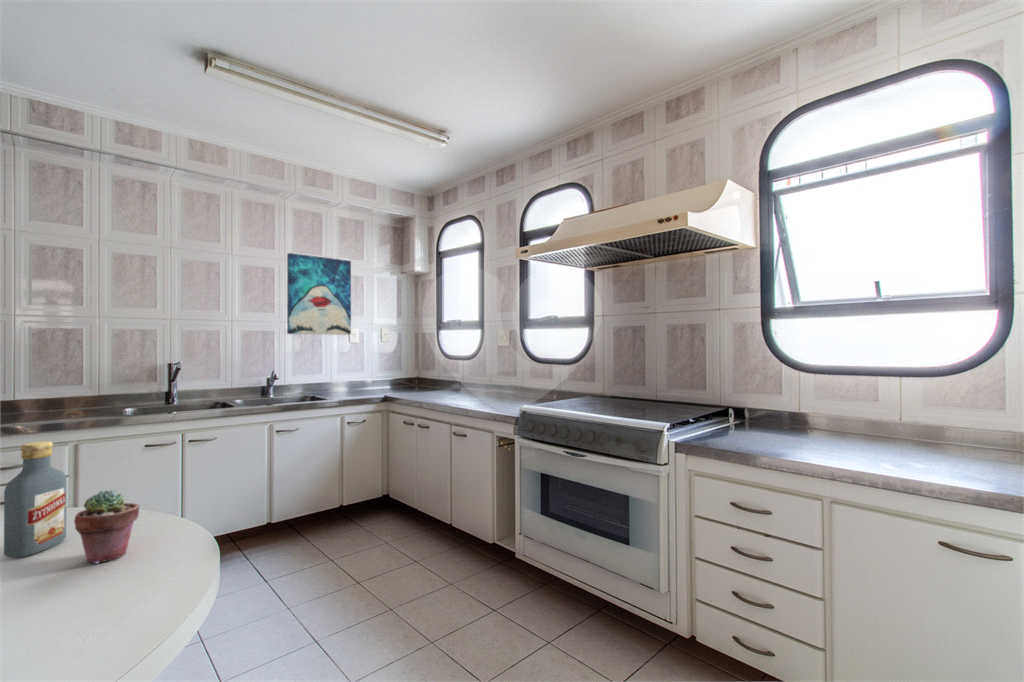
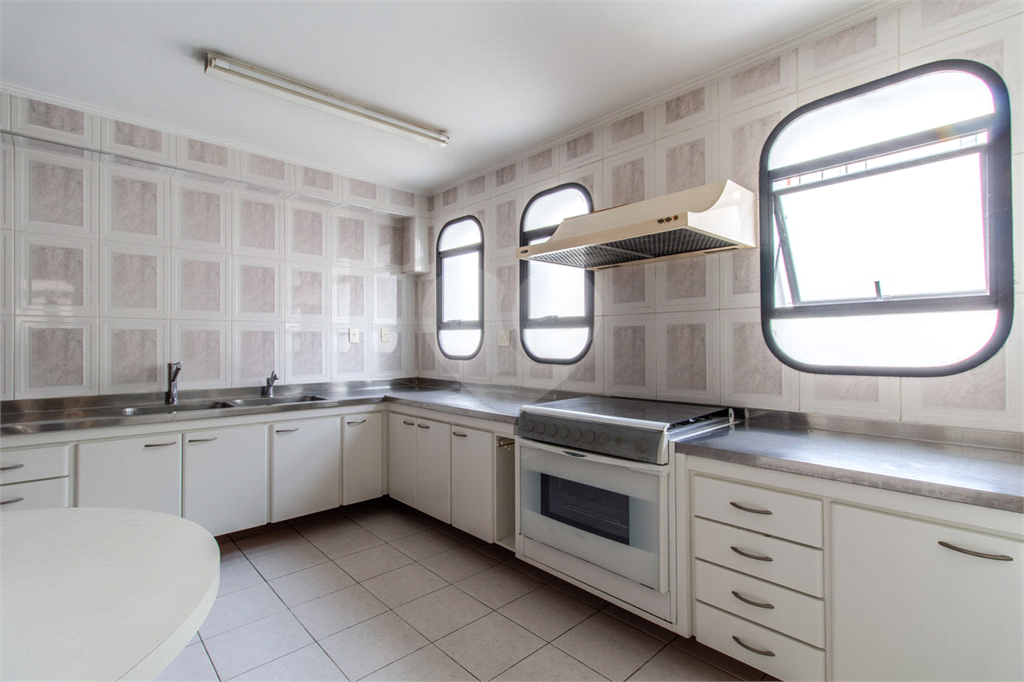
- potted succulent [73,489,140,565]
- vodka [3,440,68,558]
- wall art [286,252,352,336]
